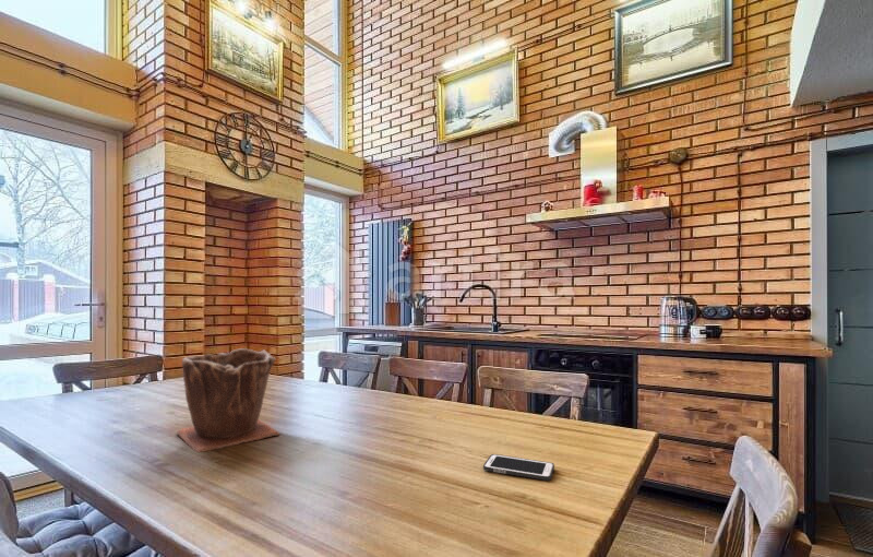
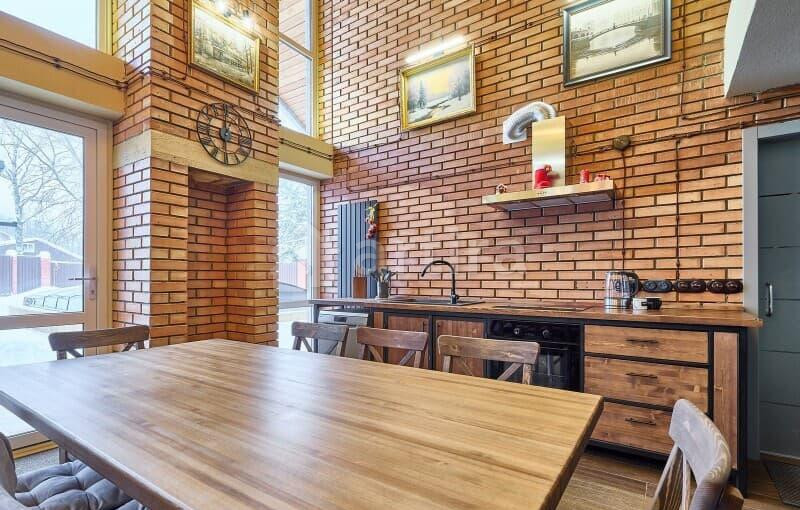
- plant pot [176,347,280,453]
- cell phone [482,453,555,482]
